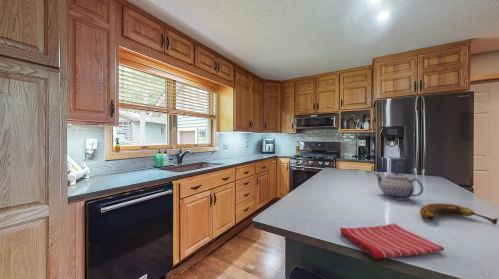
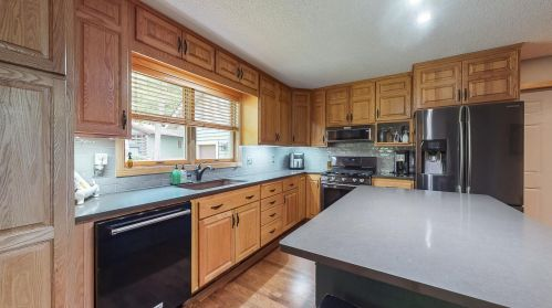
- banana [419,202,499,226]
- dish towel [339,222,445,260]
- teapot [374,169,425,201]
